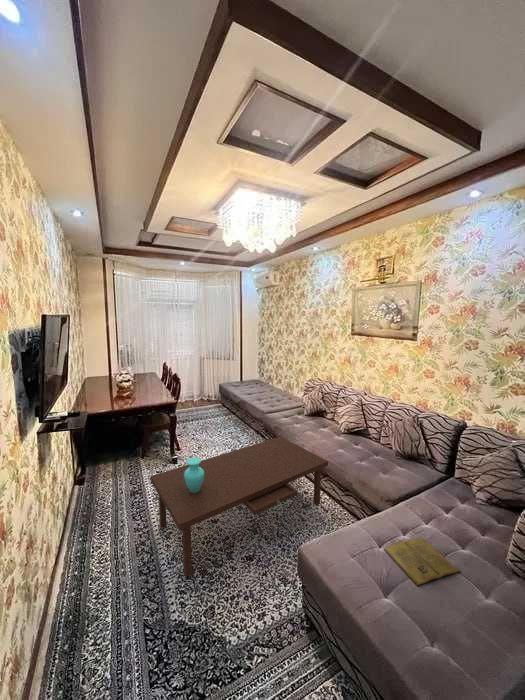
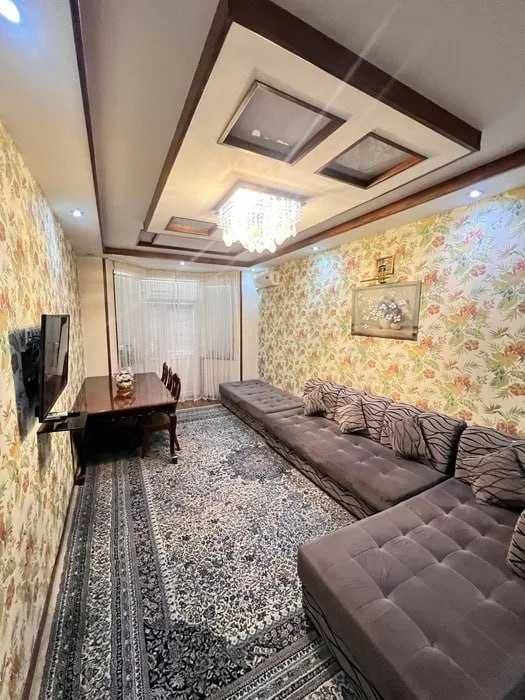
- coffee table [150,436,329,578]
- book [383,537,462,587]
